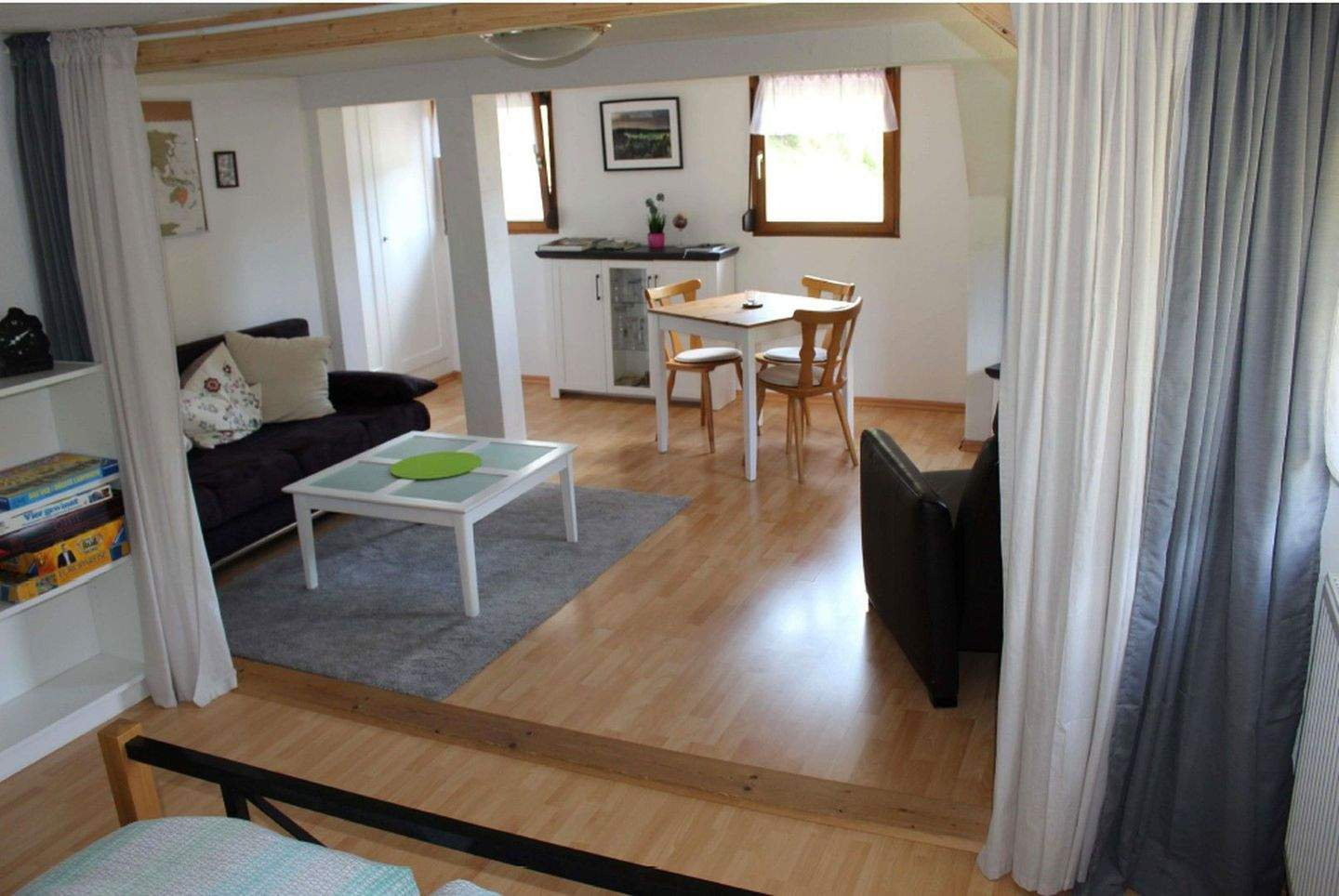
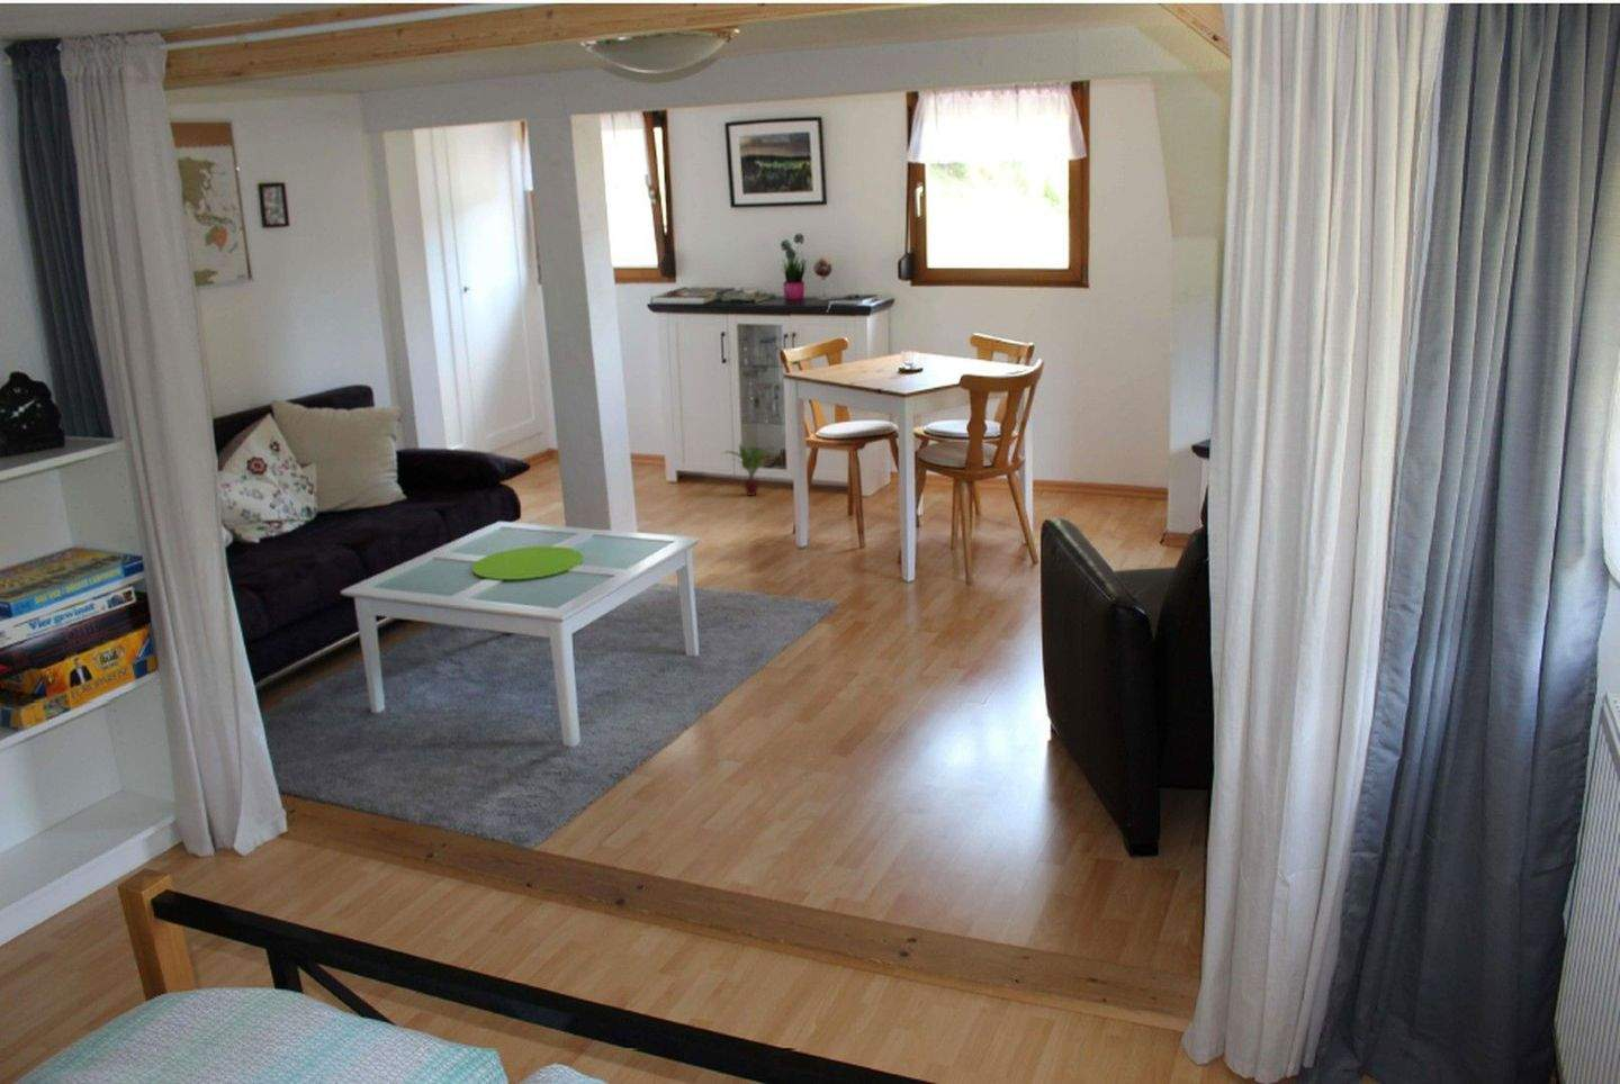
+ potted plant [722,439,779,497]
